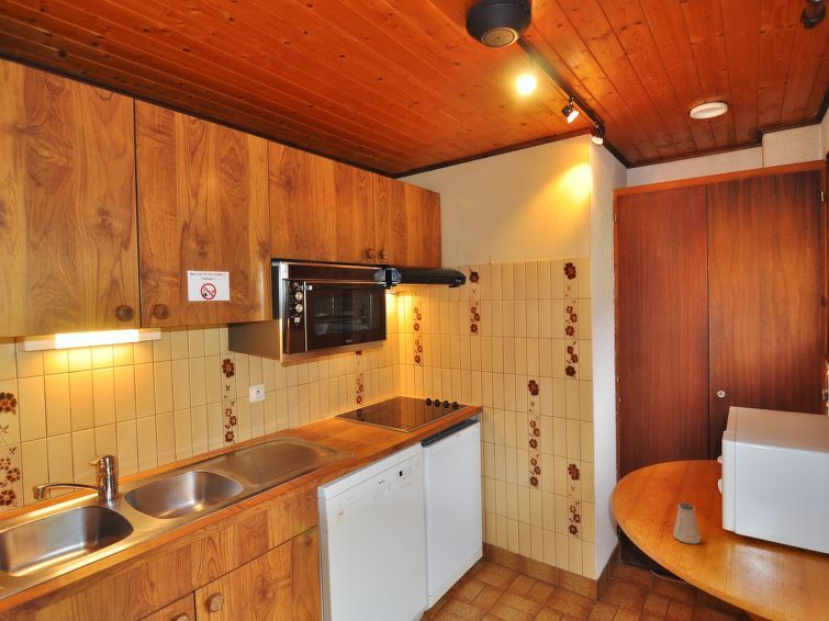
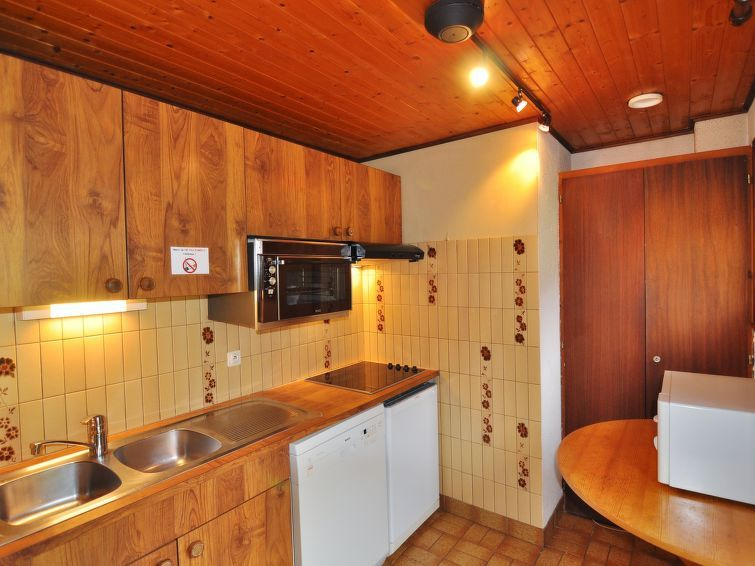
- saltshaker [672,501,702,545]
